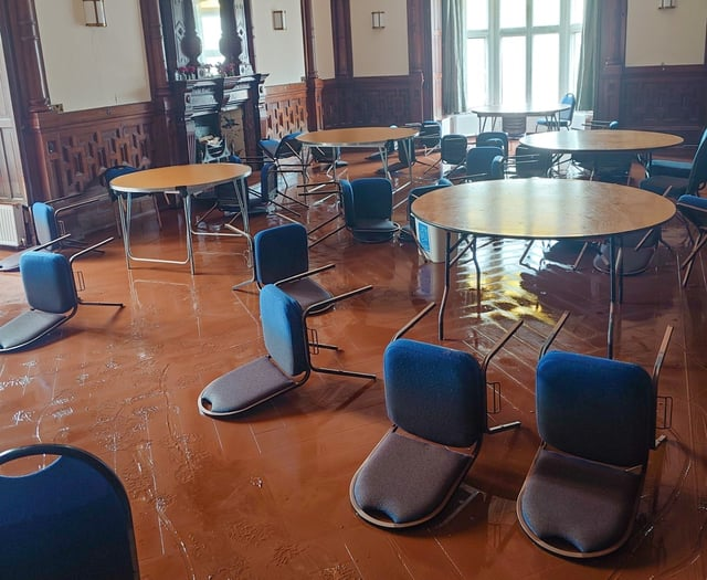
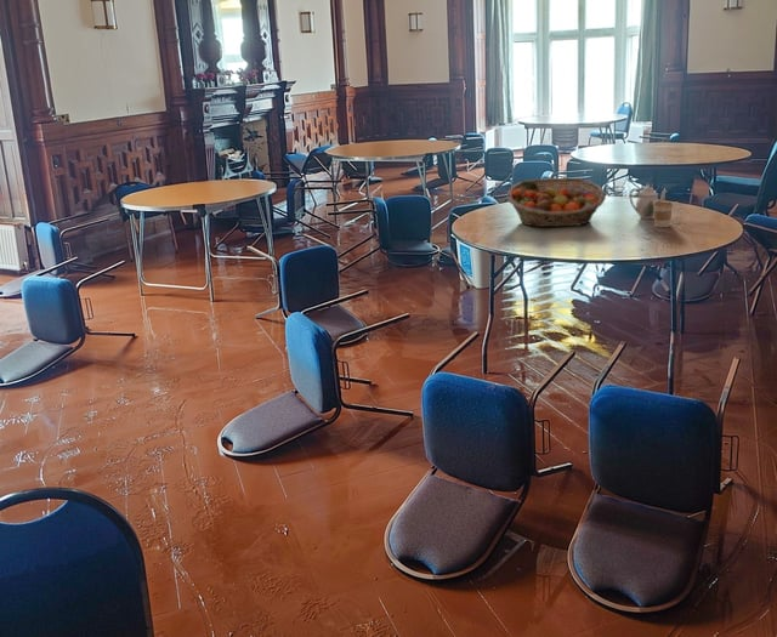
+ coffee cup [653,199,675,228]
+ teapot [629,183,669,220]
+ fruit basket [506,177,607,228]
